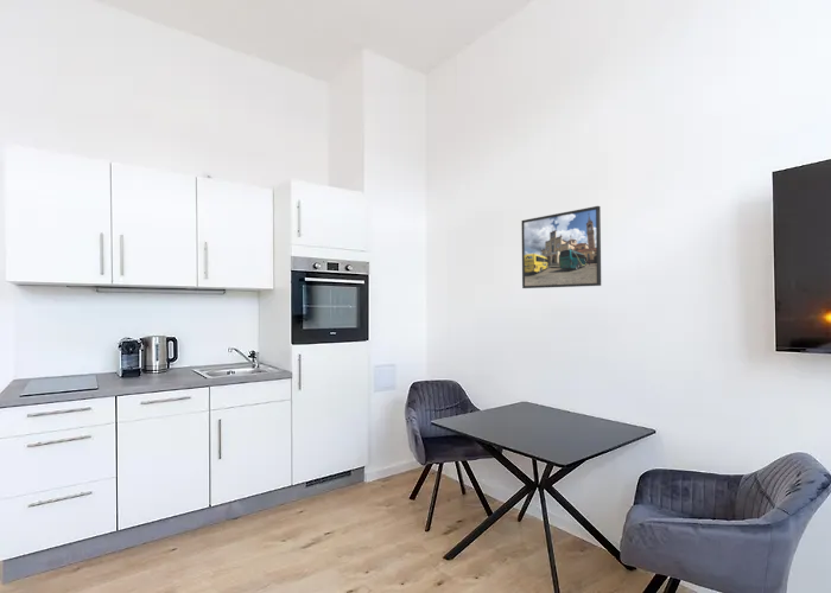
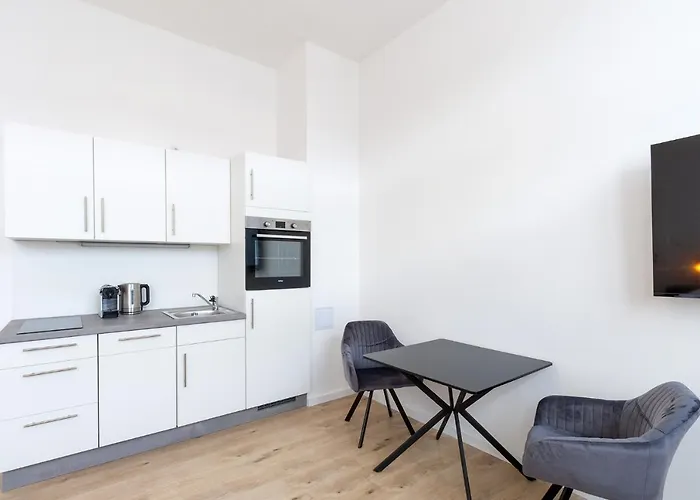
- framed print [520,205,602,289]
